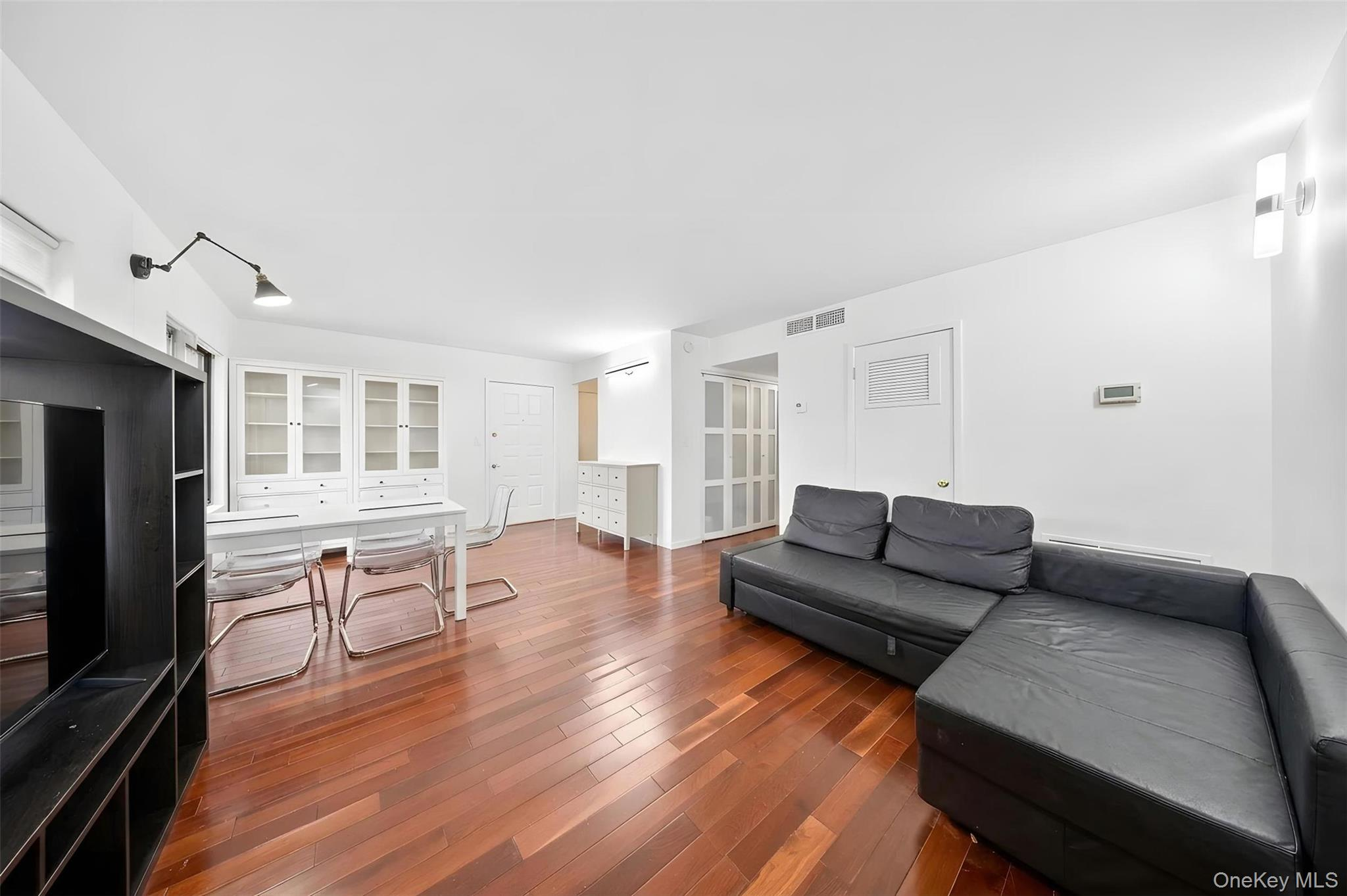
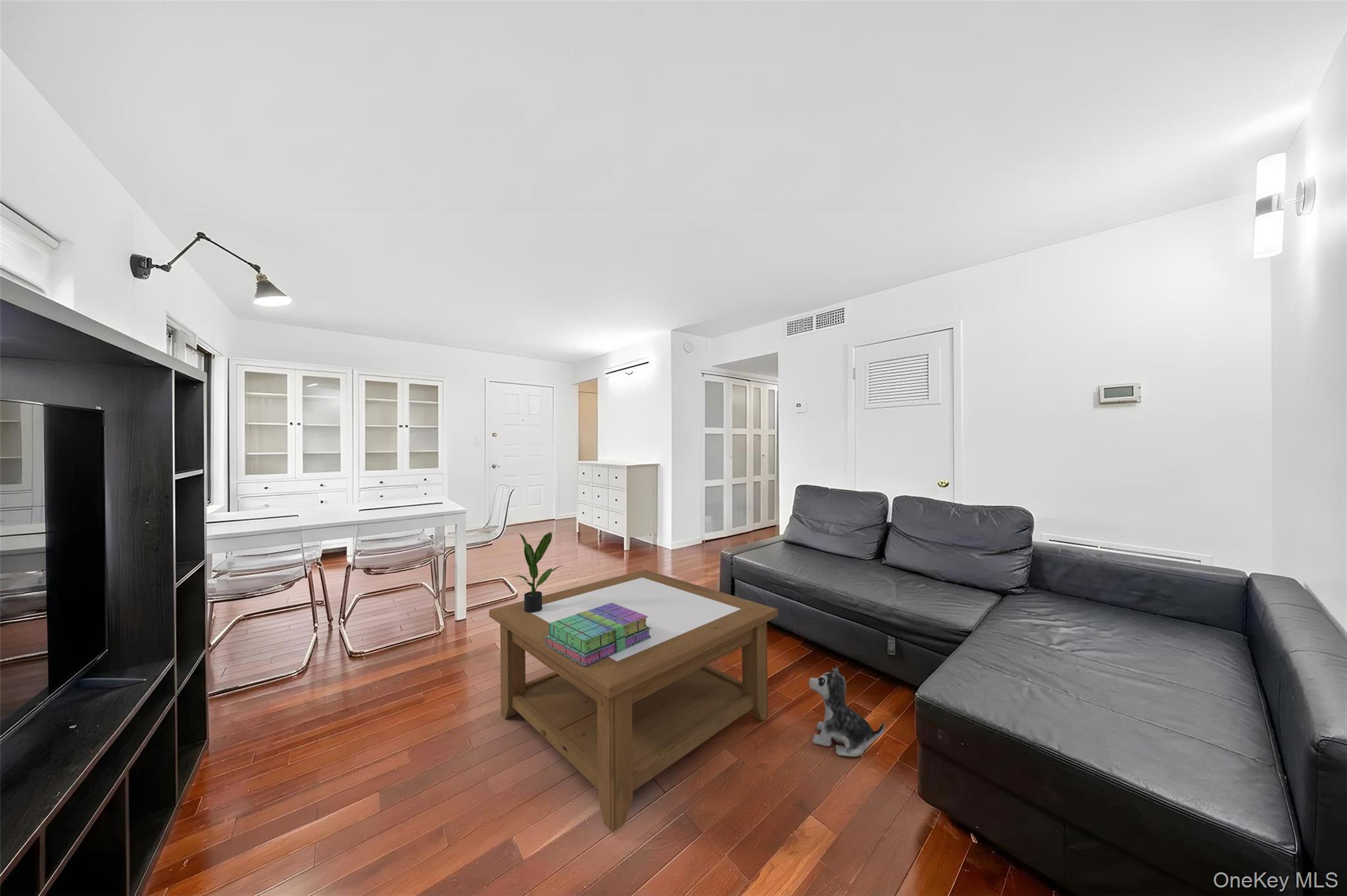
+ books [545,603,651,667]
+ coffee table [489,569,779,834]
+ potted plant [512,531,564,613]
+ plush toy [808,665,885,757]
